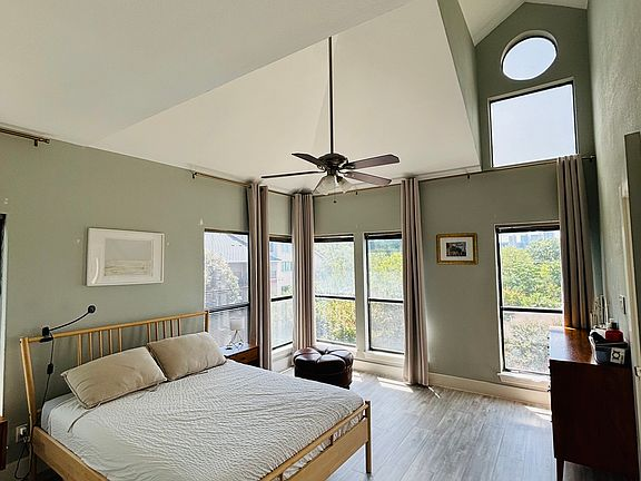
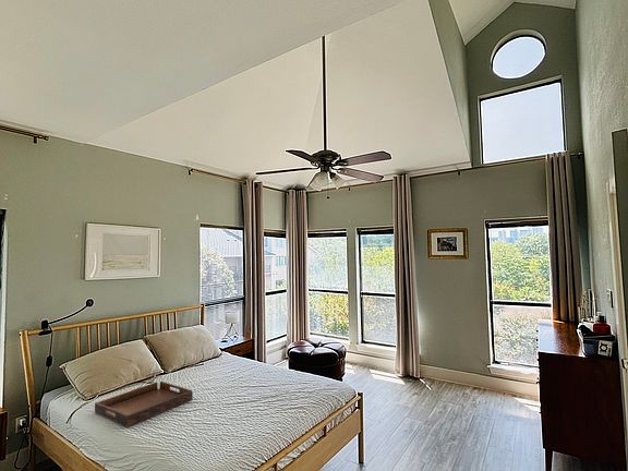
+ serving tray [94,381,194,428]
